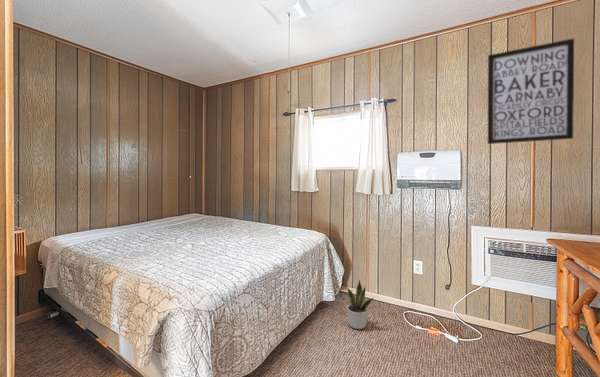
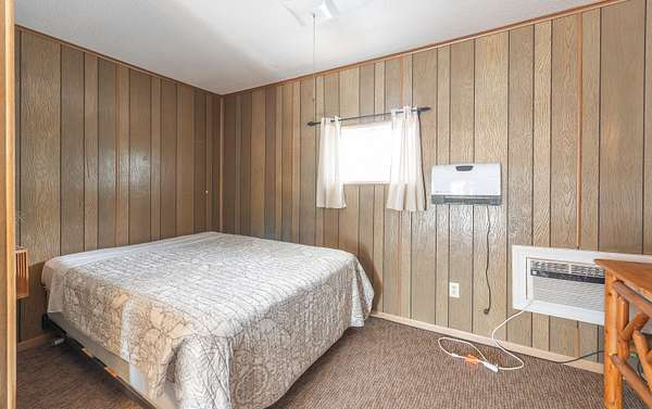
- potted plant [346,279,375,330]
- wall art [486,37,575,145]
